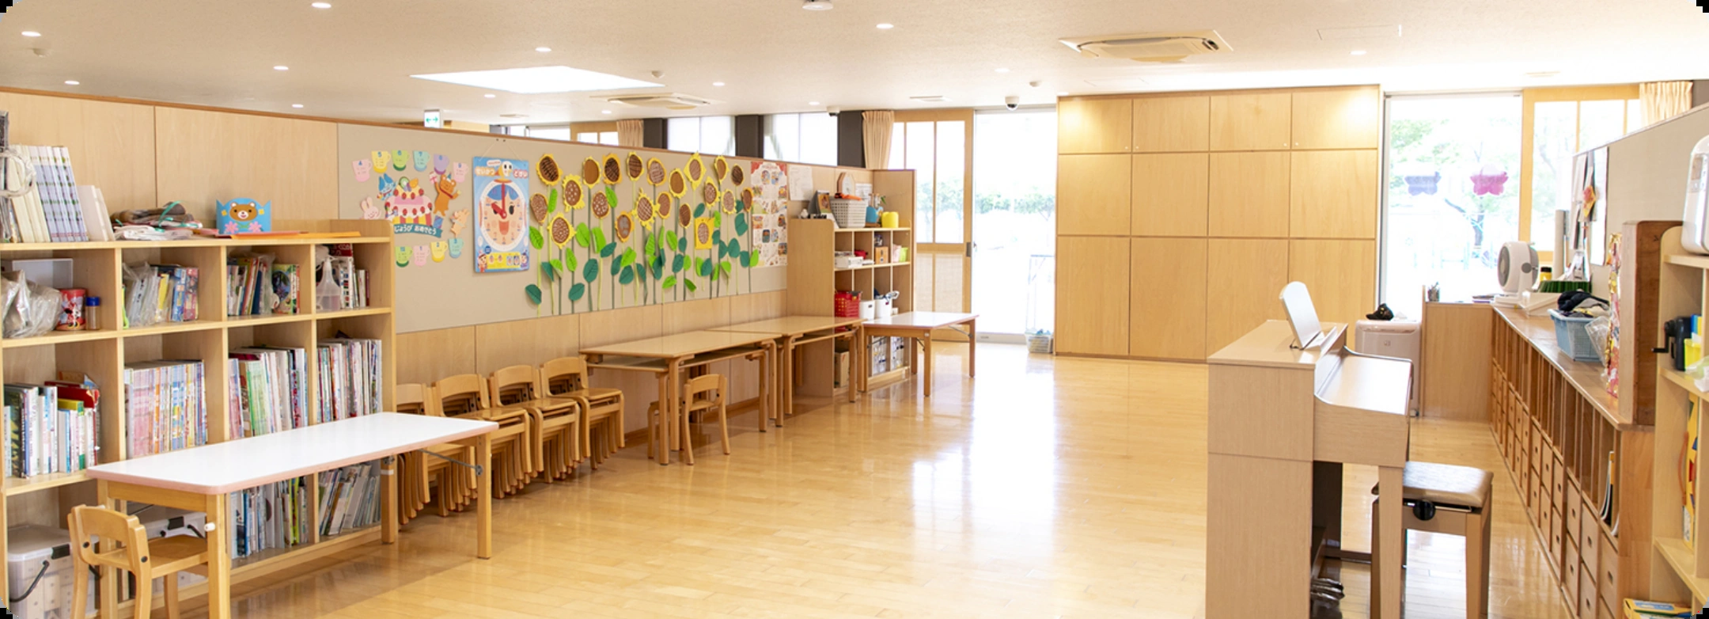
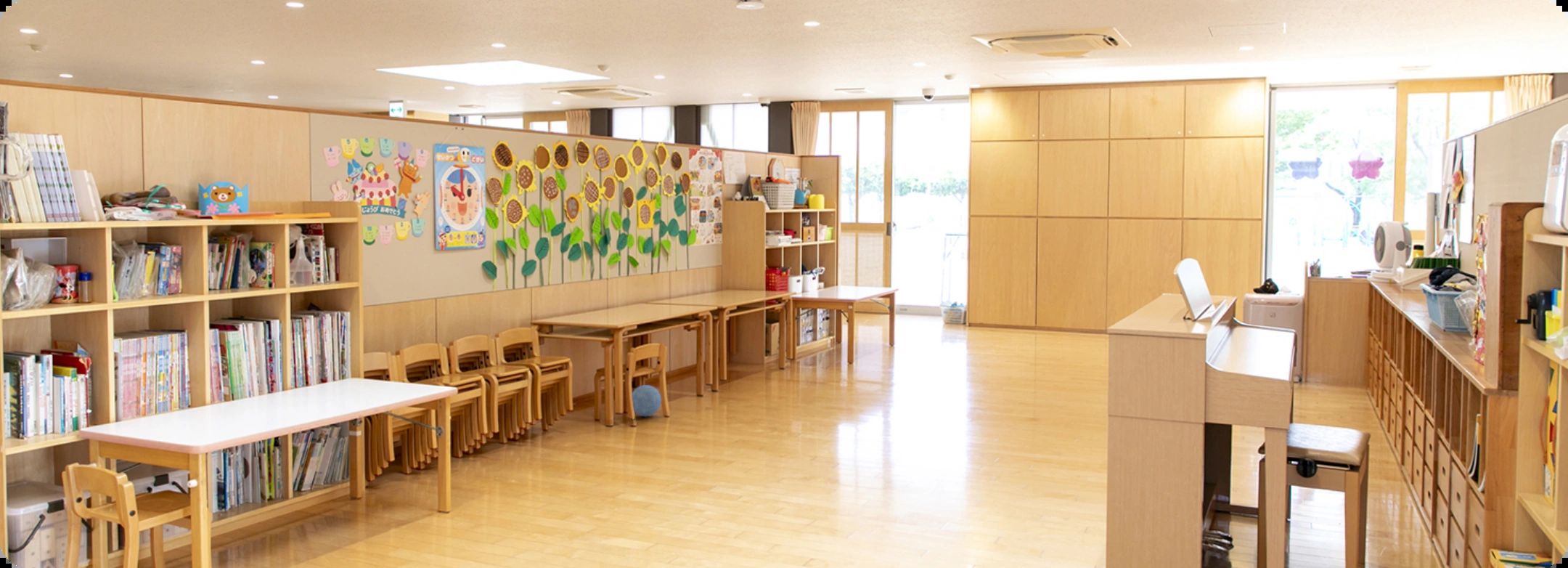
+ ball [632,384,662,418]
